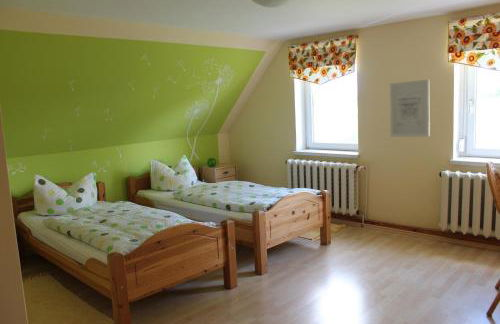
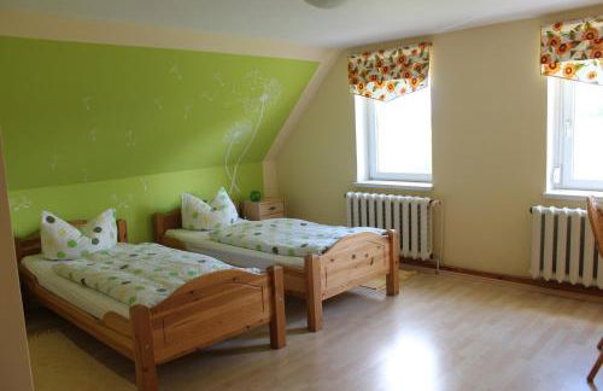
- wall art [389,79,431,138]
